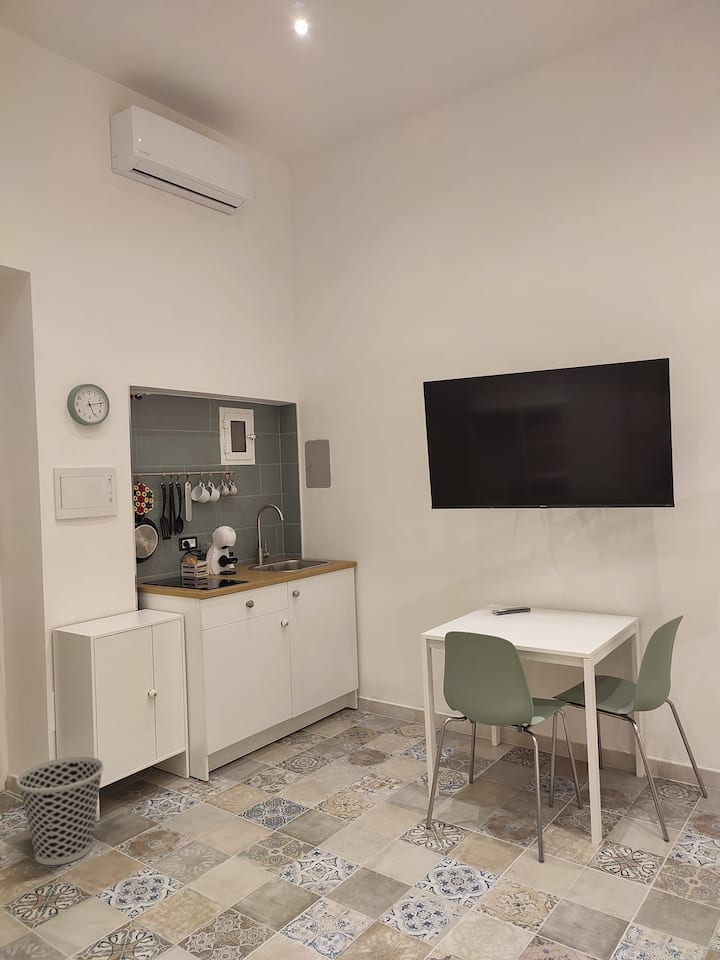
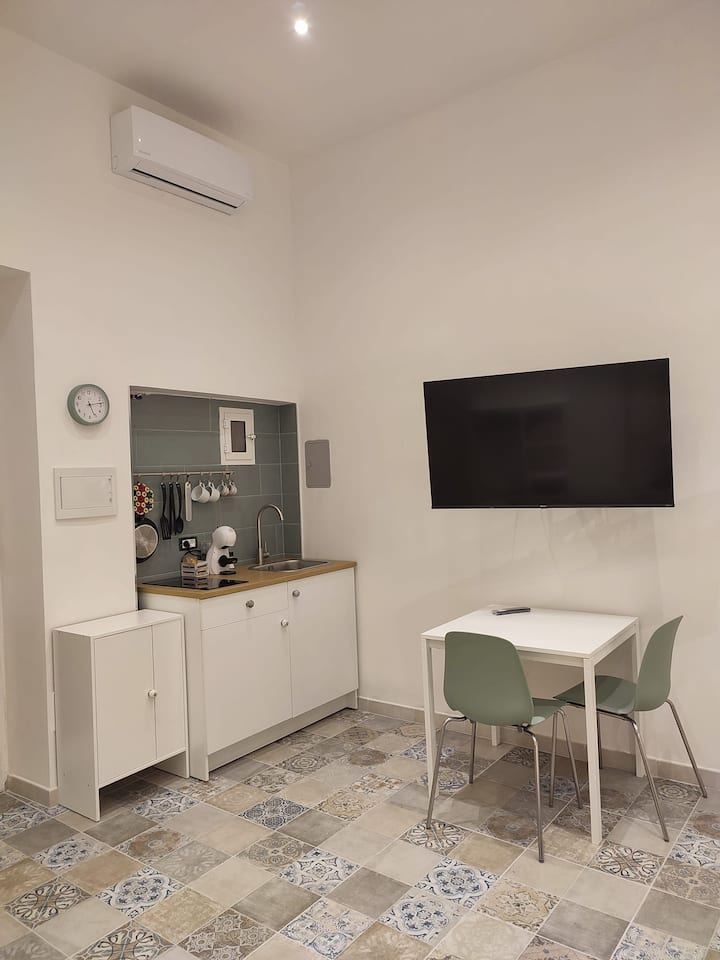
- wastebasket [16,755,105,866]
